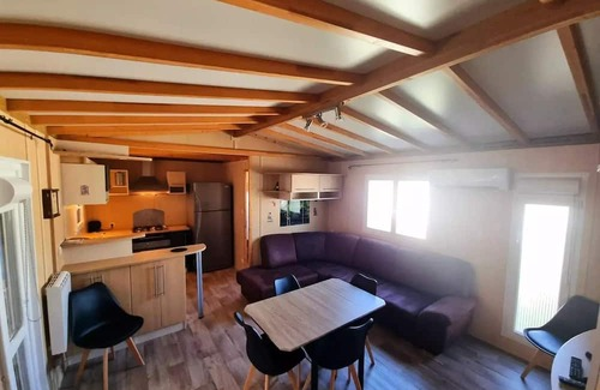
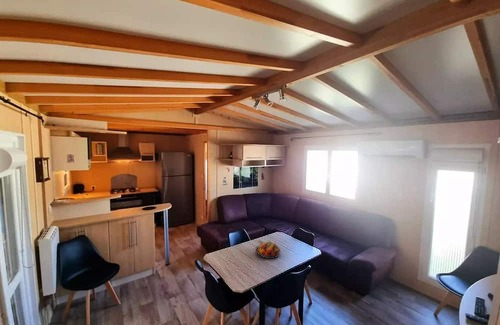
+ fruit bowl [255,239,281,260]
